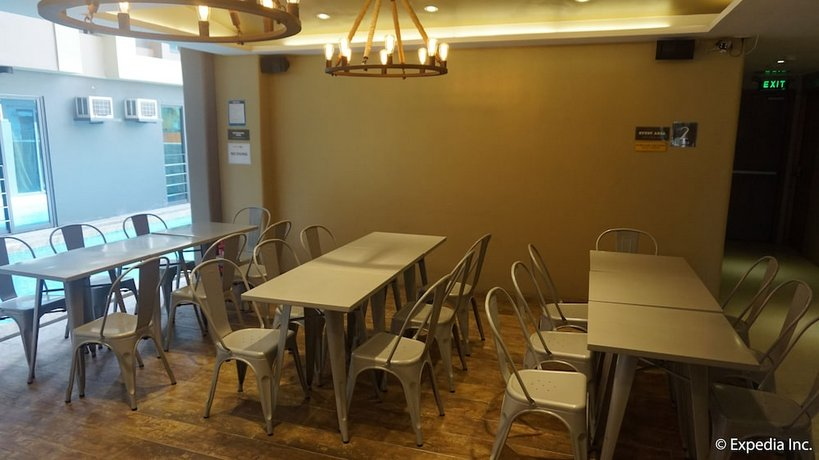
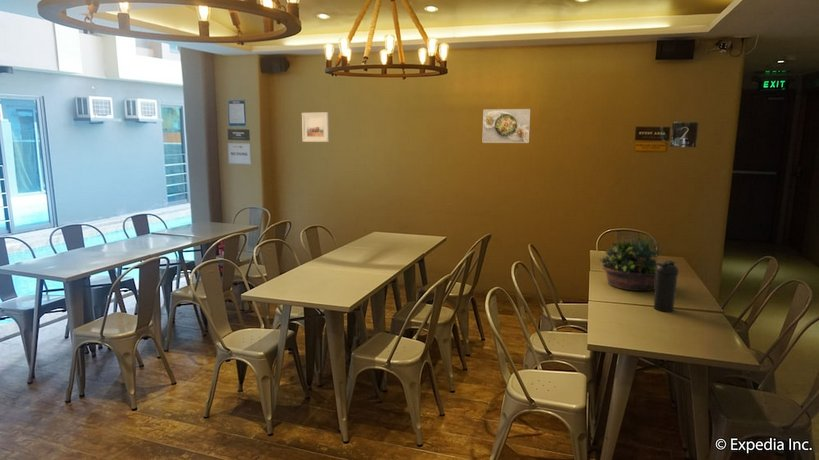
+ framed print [301,111,330,143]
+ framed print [481,108,531,144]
+ water bottle [653,260,680,313]
+ succulent planter [599,234,666,292]
